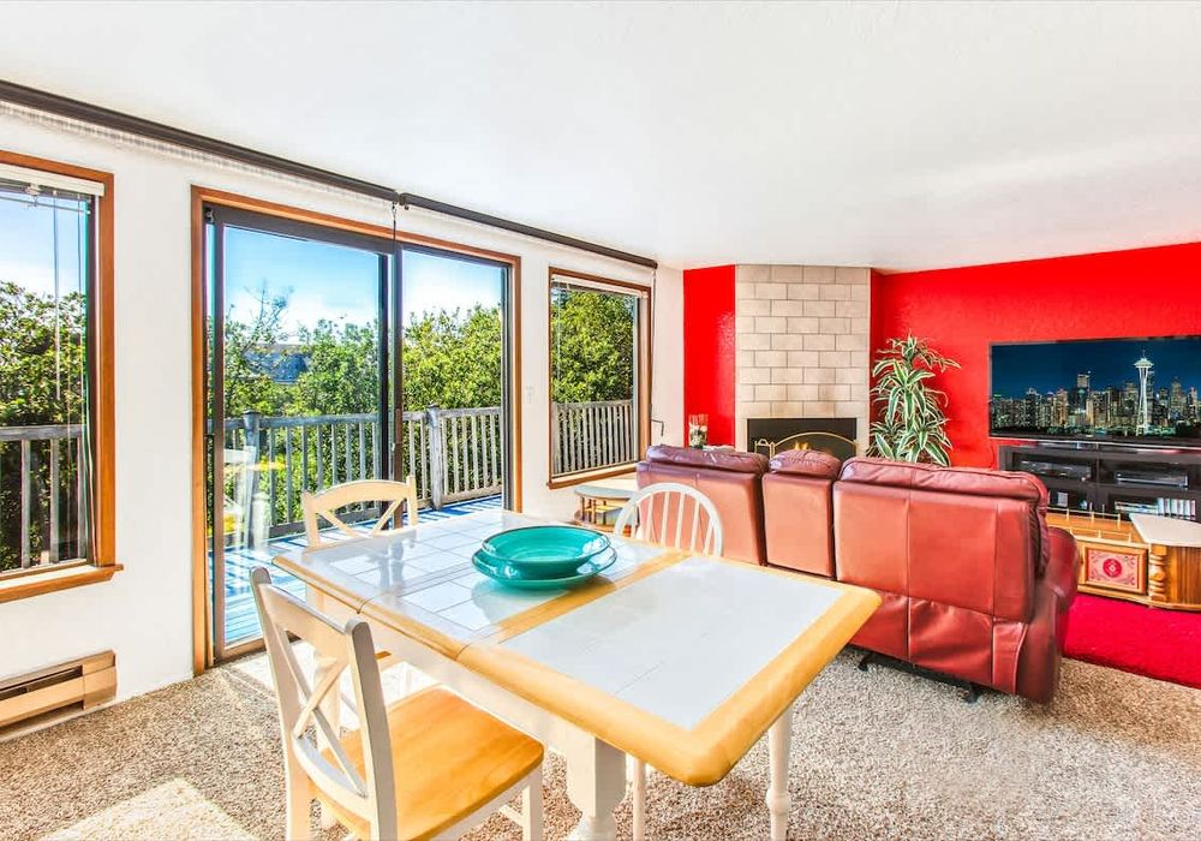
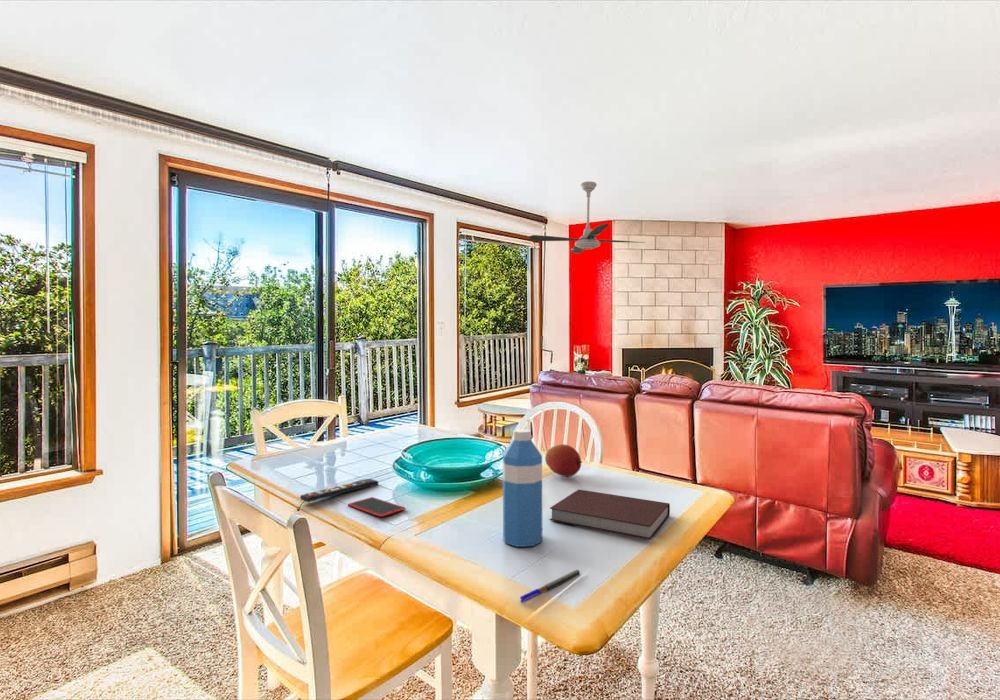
+ water bottle [502,428,543,548]
+ pen [519,569,581,604]
+ notebook [549,489,671,540]
+ remote control [299,478,380,503]
+ smartphone [347,496,407,518]
+ fruit [544,443,583,478]
+ ceiling fan [528,180,647,255]
